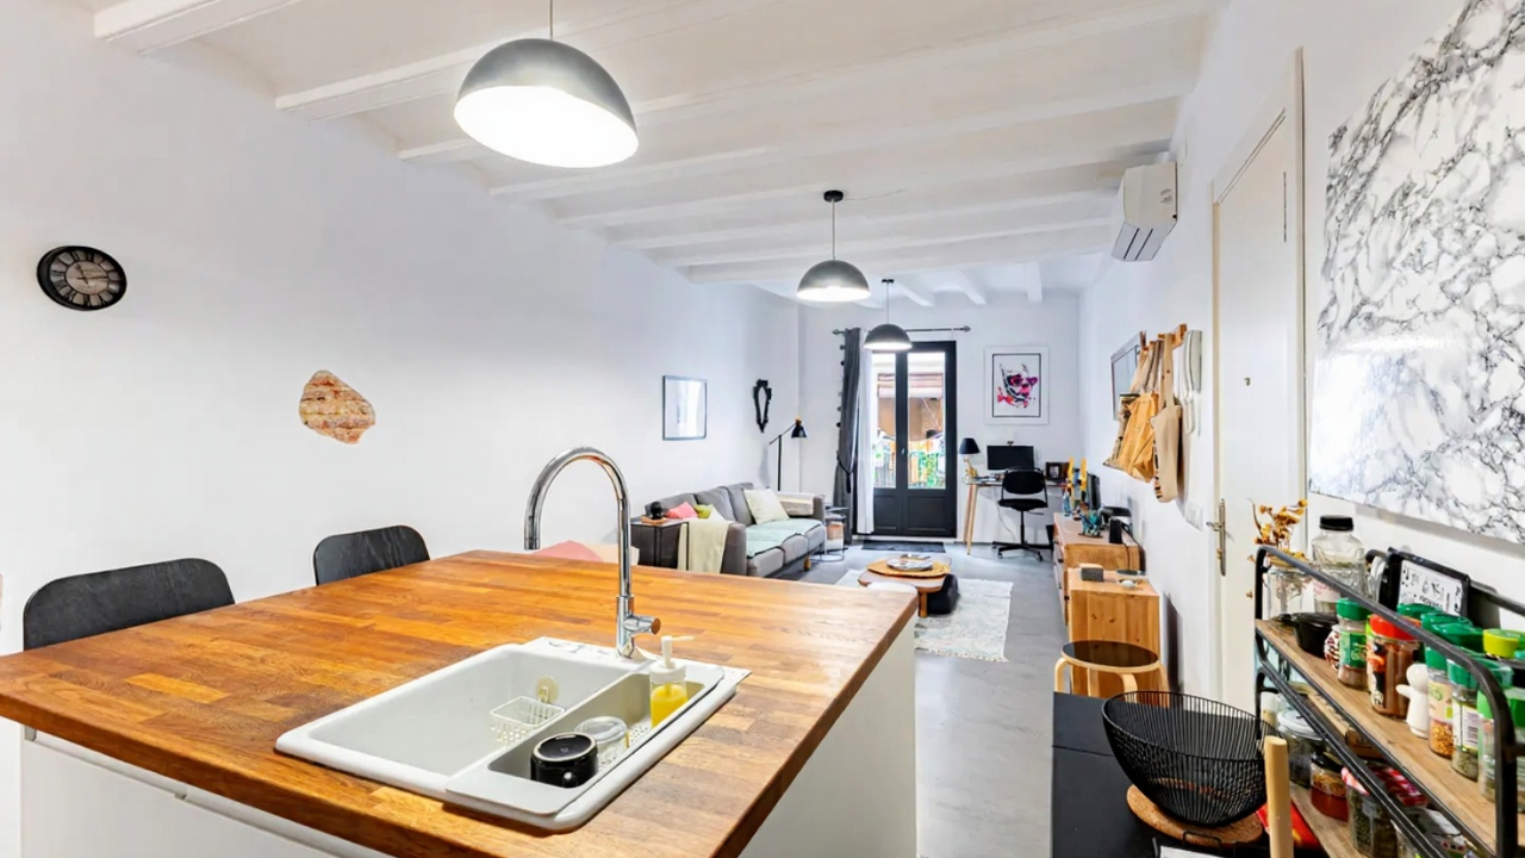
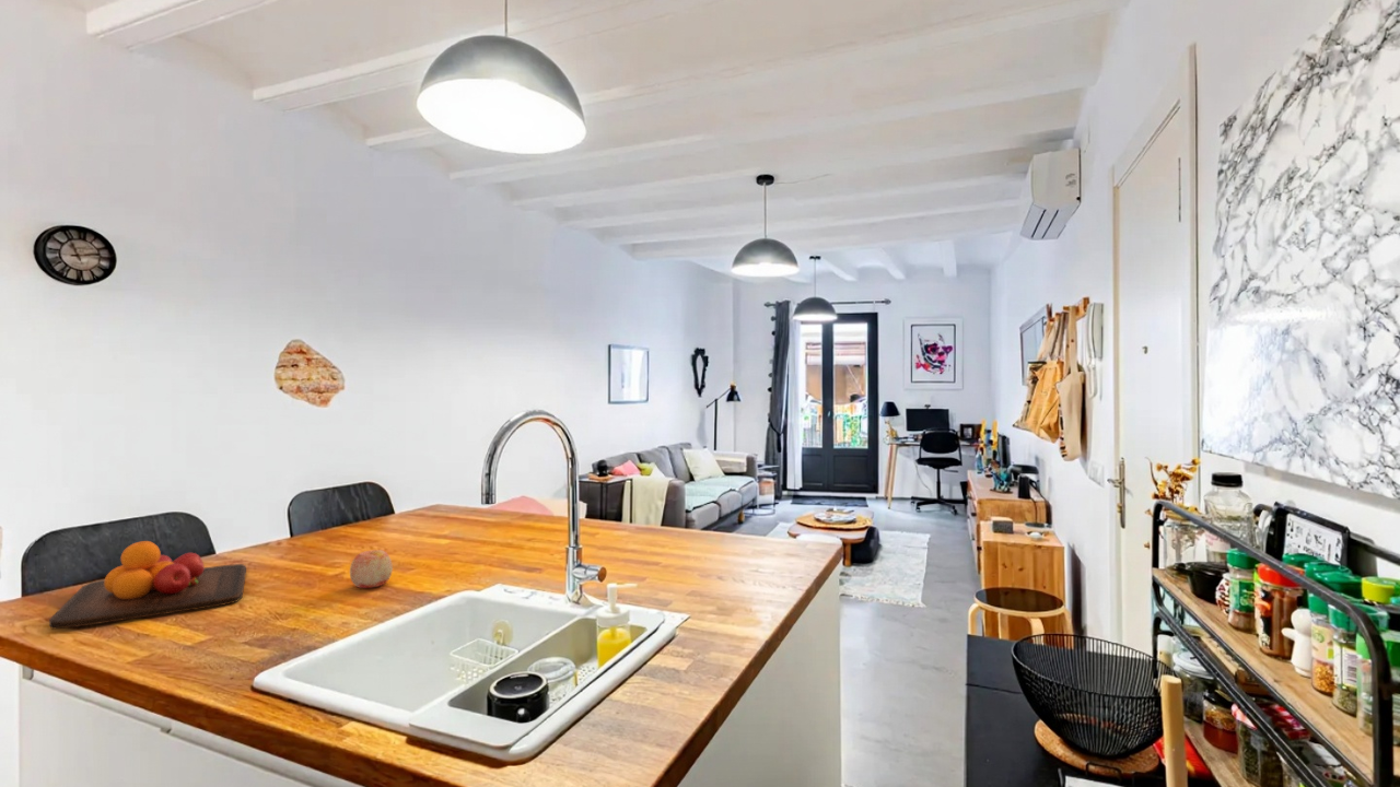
+ apple [349,549,394,589]
+ chopping board [48,540,247,631]
